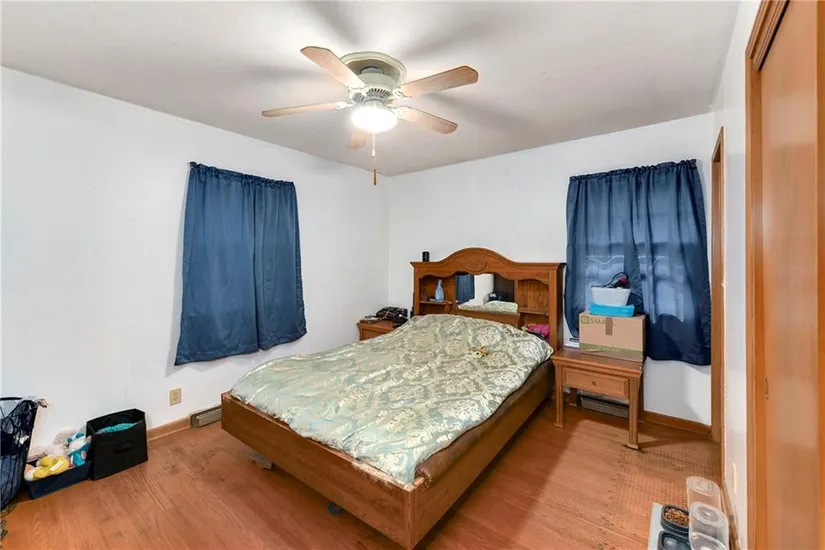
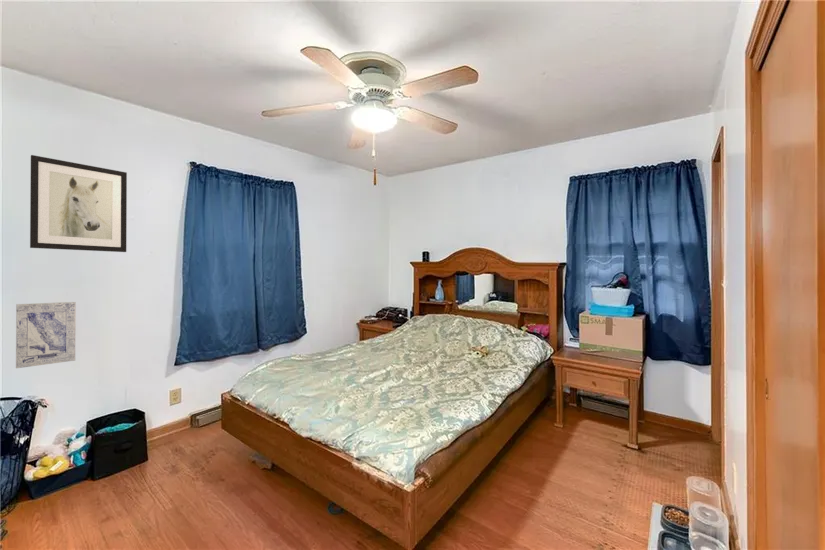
+ wall art [15,301,77,369]
+ wall art [29,154,128,253]
